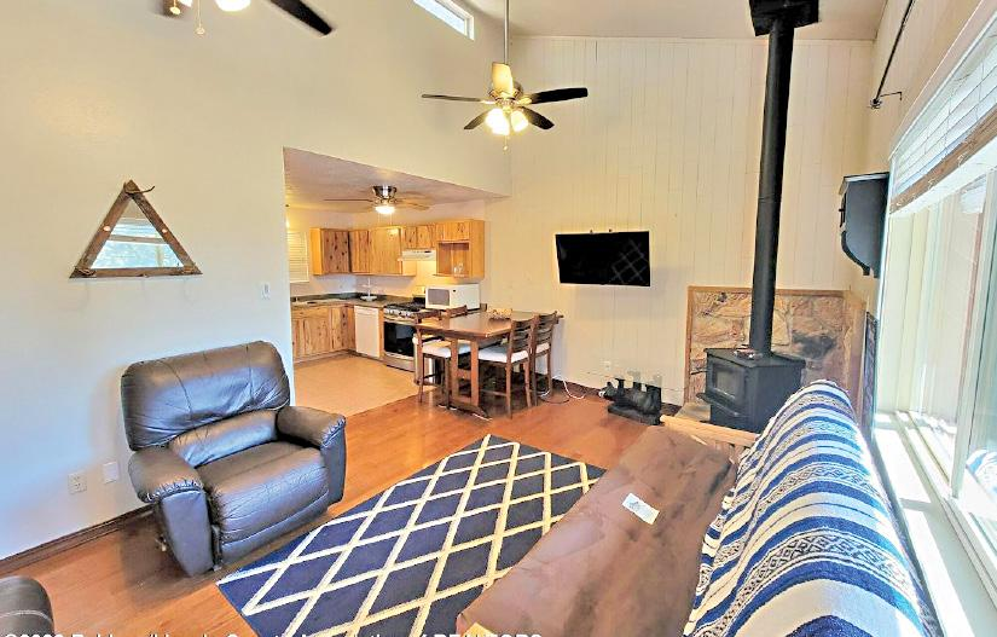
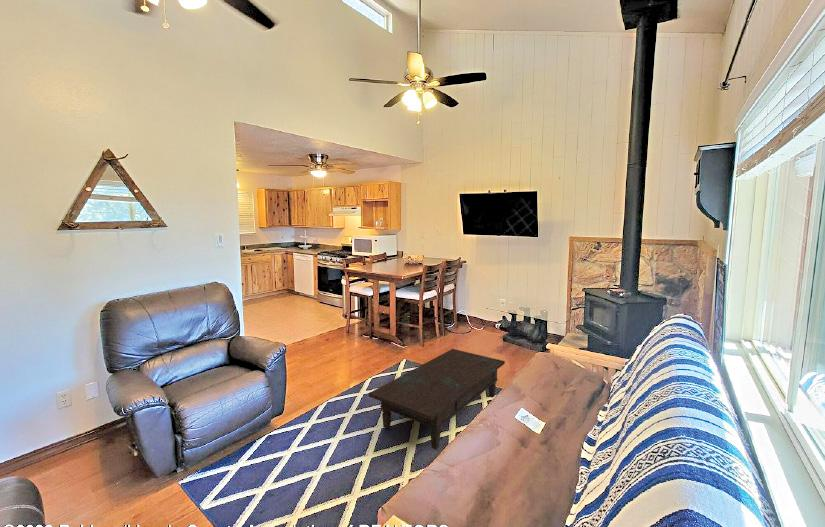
+ coffee table [368,348,506,451]
